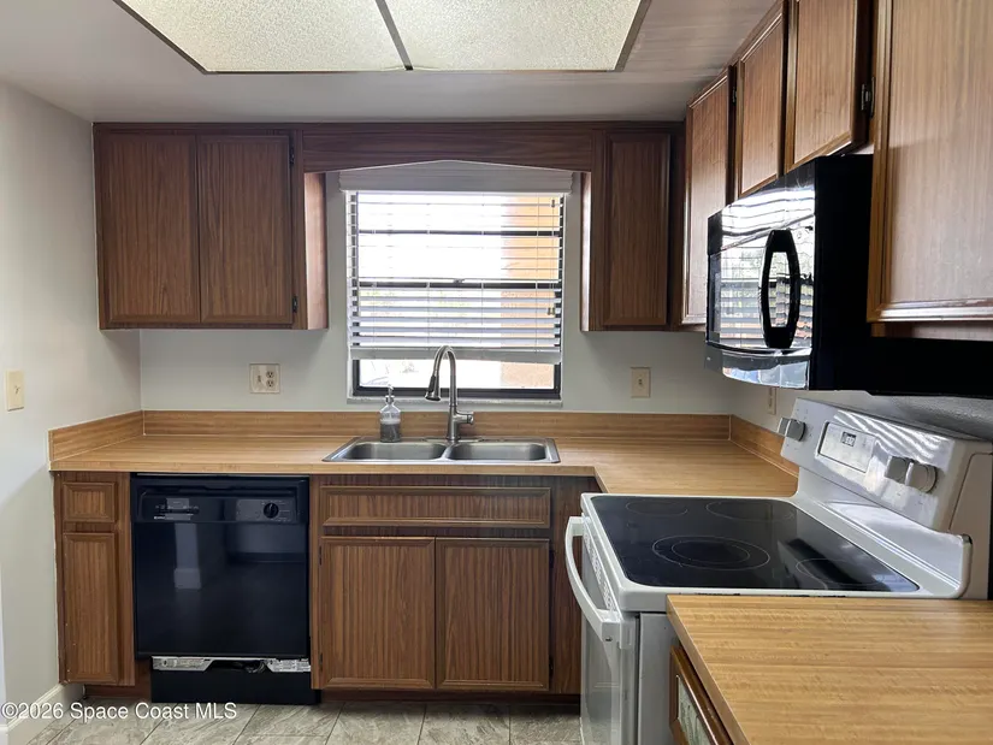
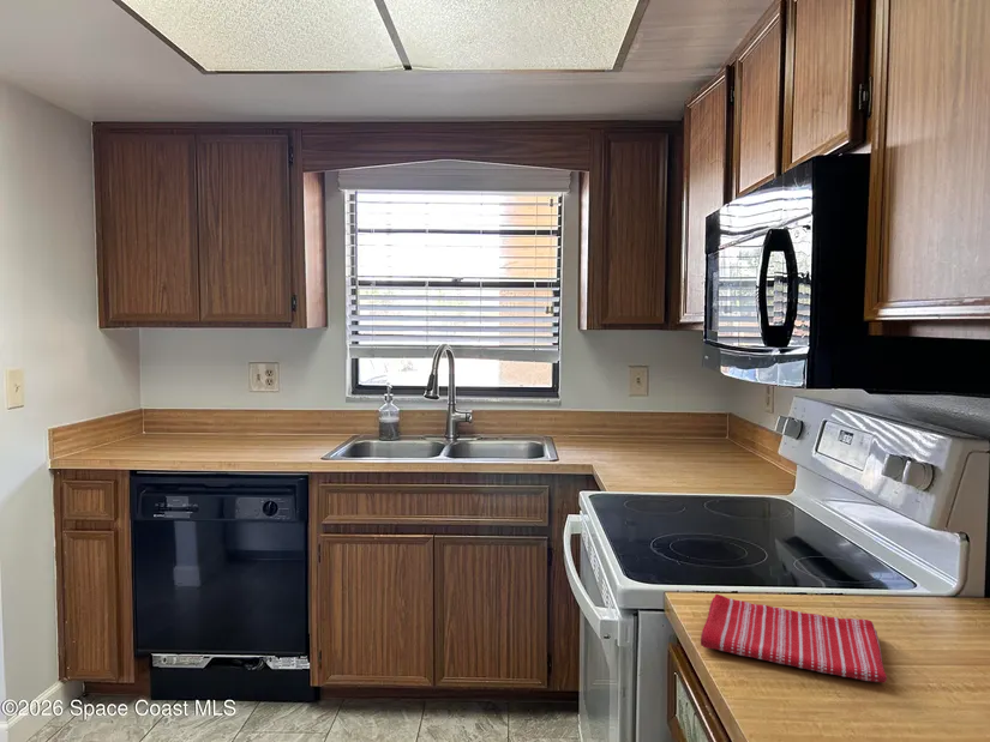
+ dish towel [700,593,888,684]
